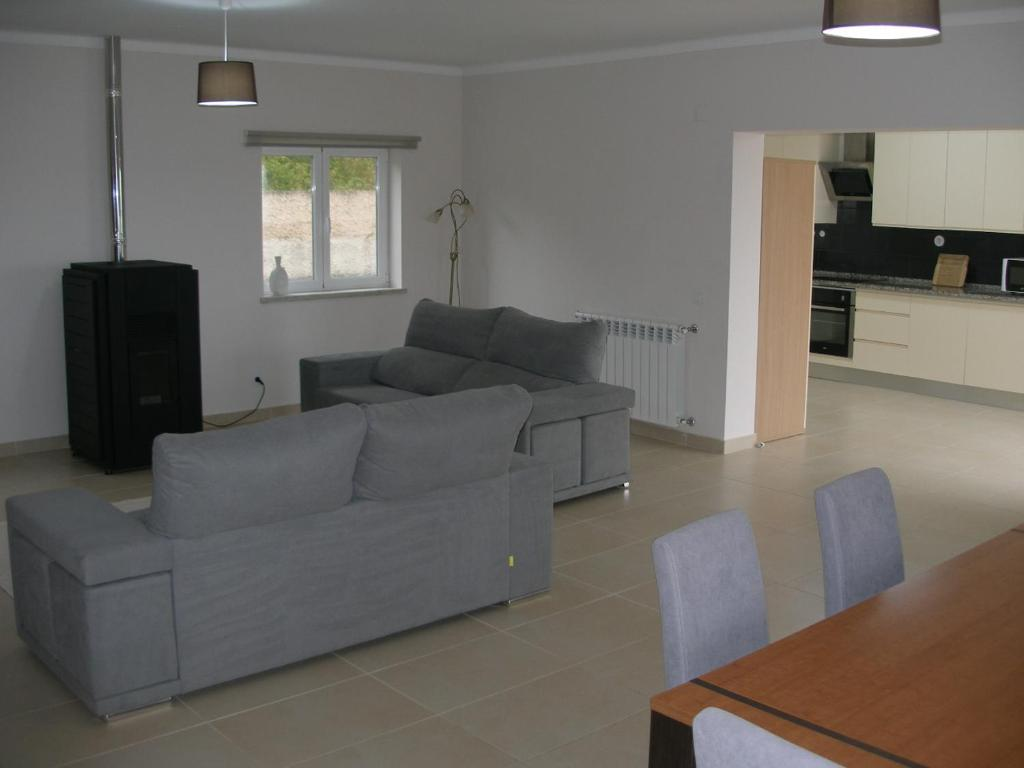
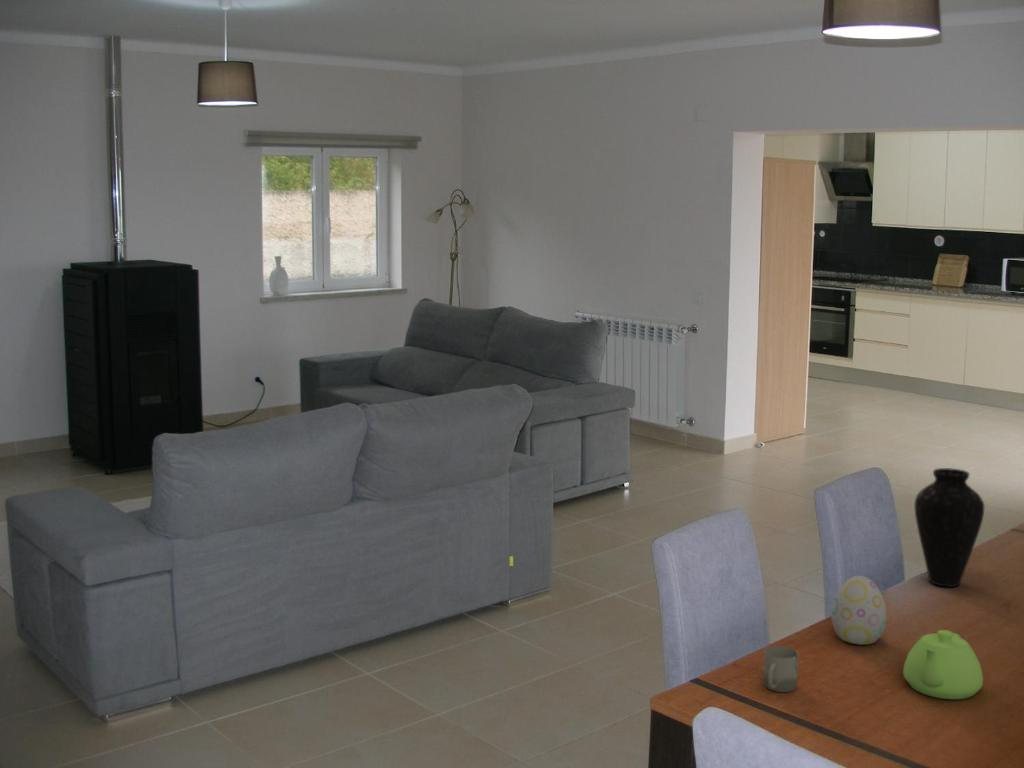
+ decorative egg [830,575,888,646]
+ vase [914,467,985,588]
+ cup [762,645,800,693]
+ teapot [902,629,984,700]
